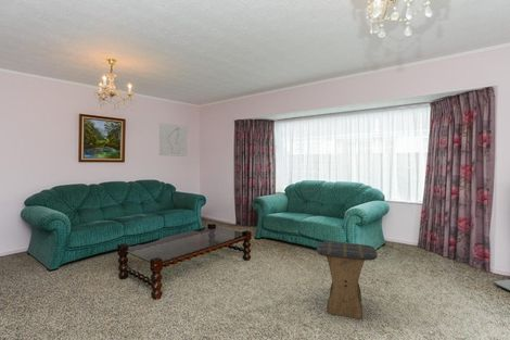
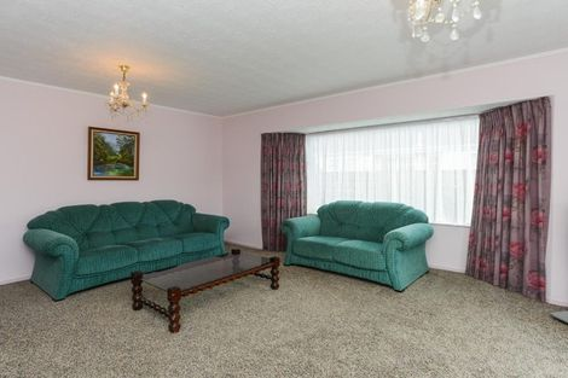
- stool [316,240,379,319]
- wall art [158,122,188,158]
